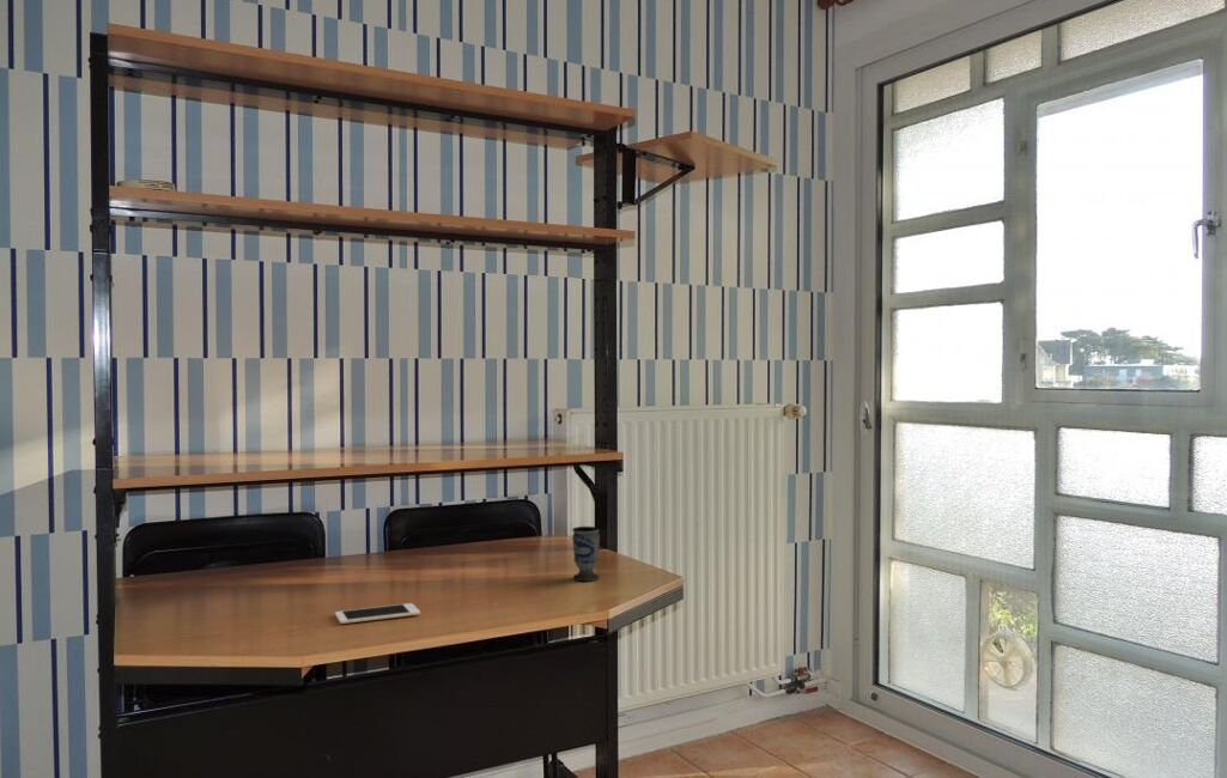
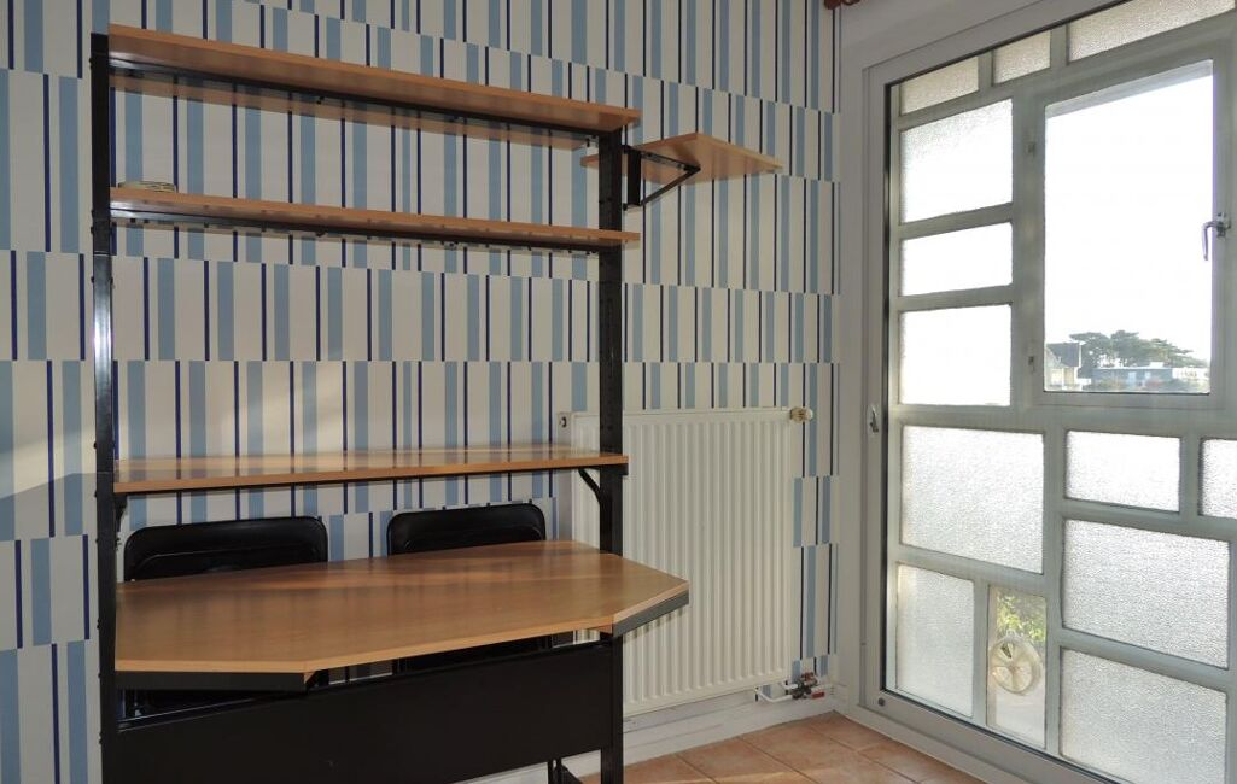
- cell phone [334,602,421,625]
- cup [571,525,601,582]
